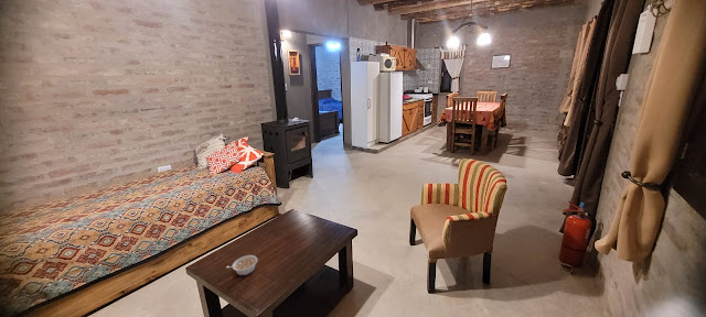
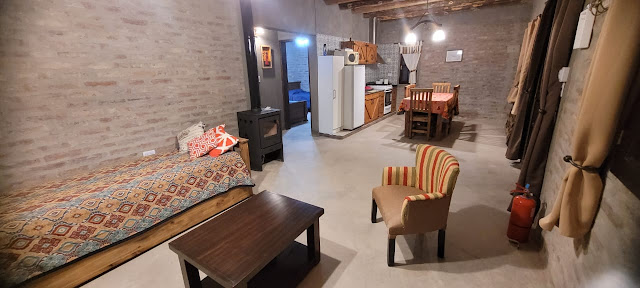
- legume [225,254,258,276]
